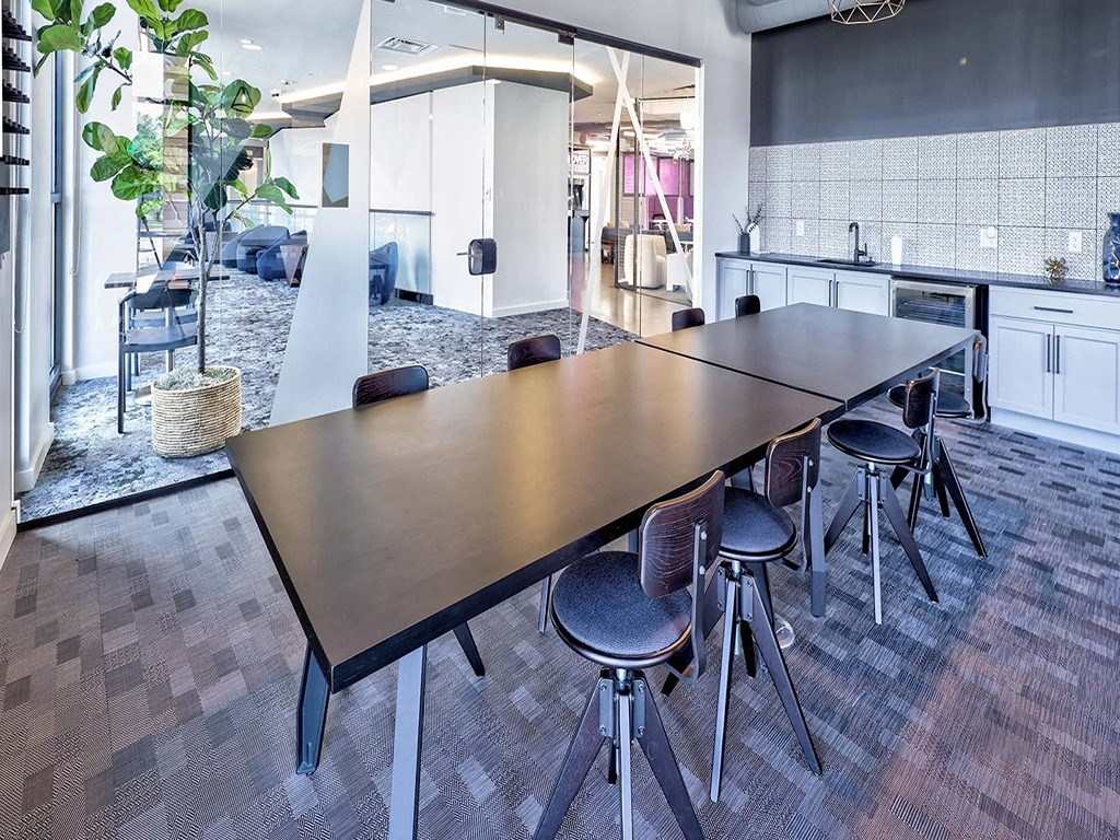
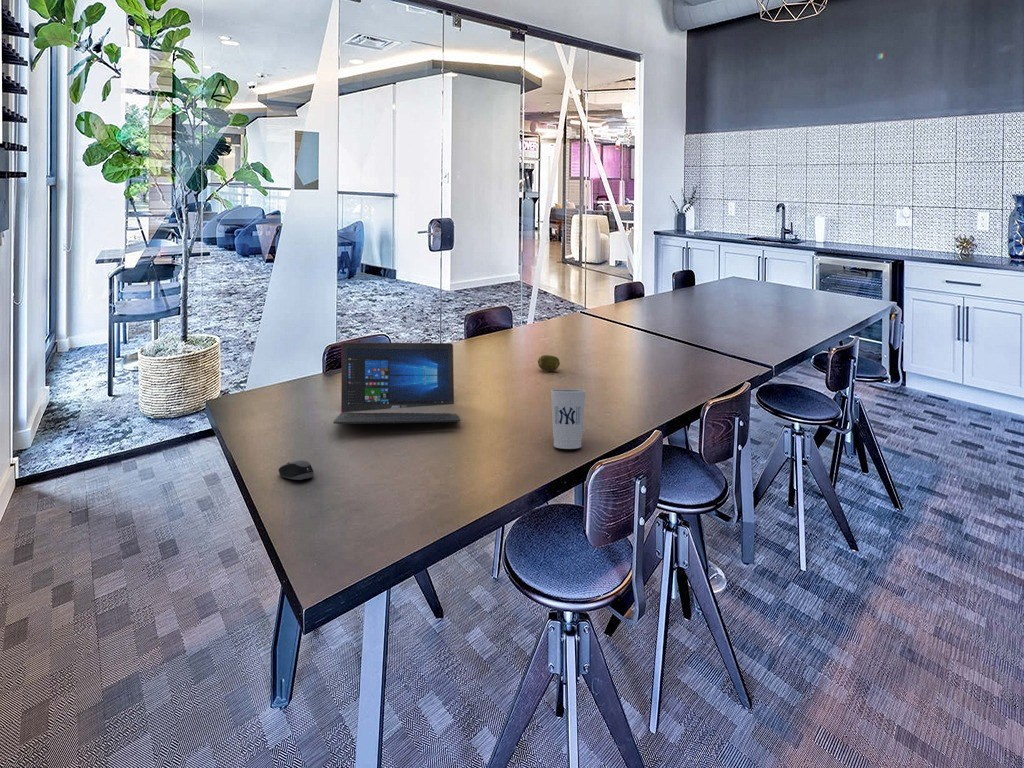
+ cup [550,388,586,450]
+ computer mouse [278,459,315,481]
+ laptop [332,342,462,425]
+ fruit [537,354,561,372]
